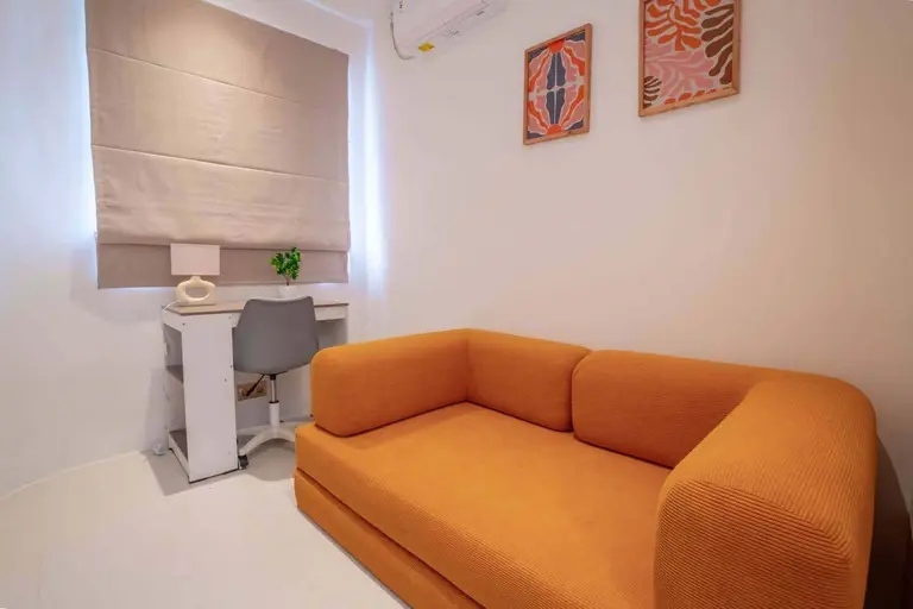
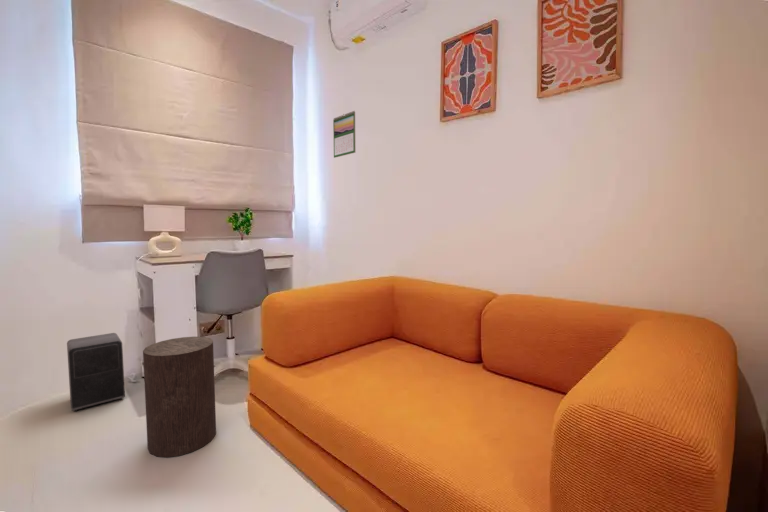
+ calendar [332,110,357,159]
+ speaker [66,332,126,412]
+ stool [142,336,217,458]
